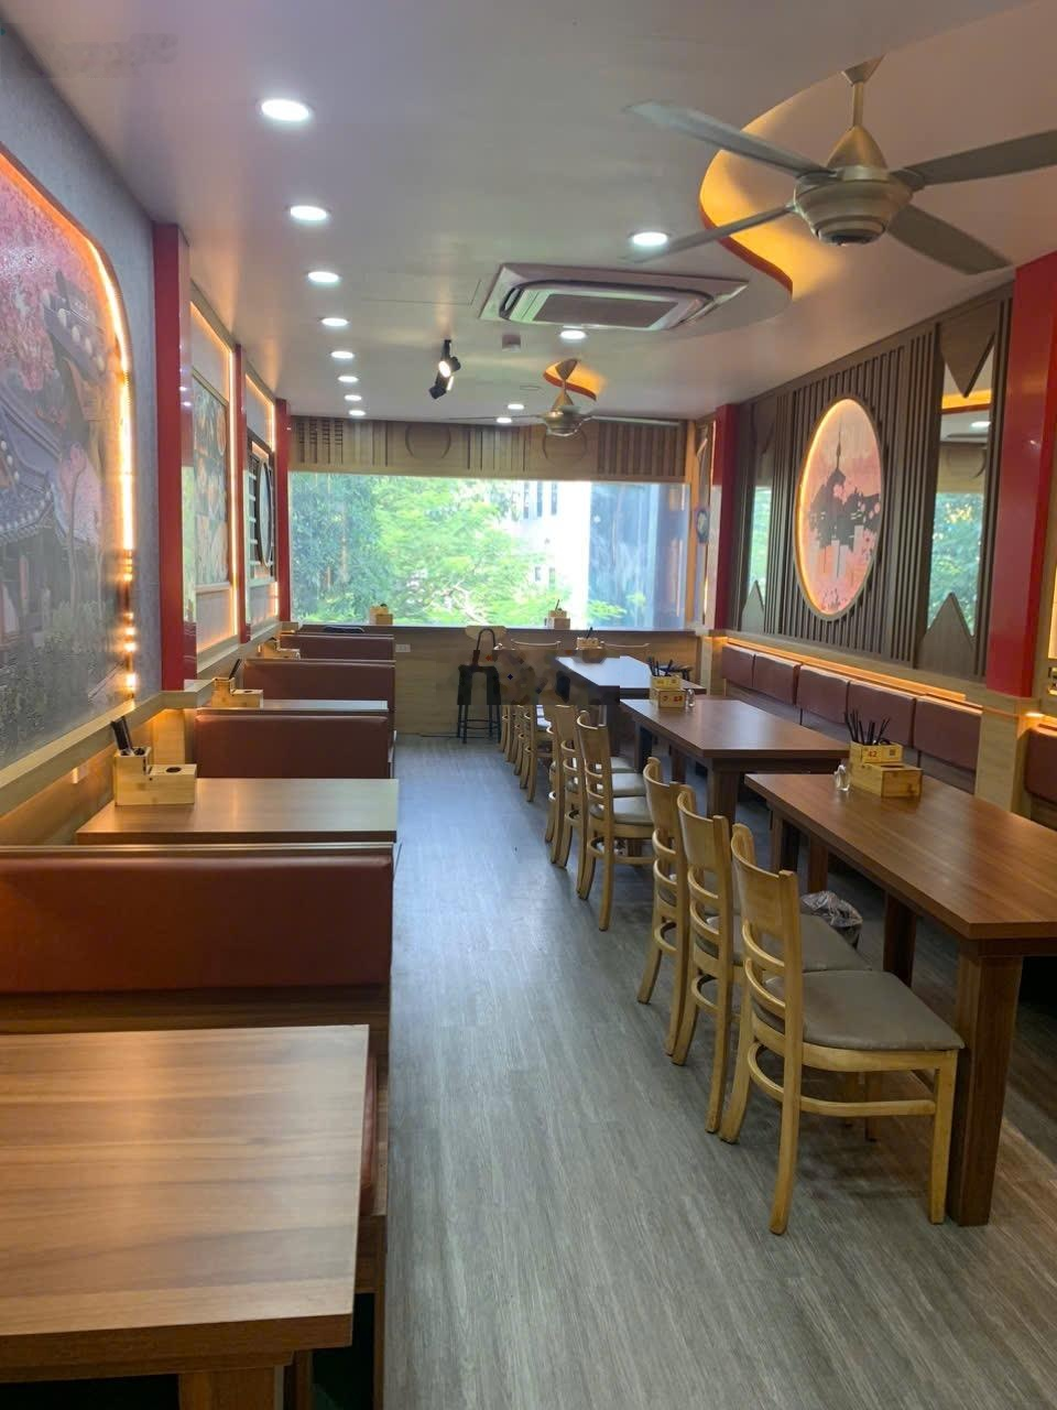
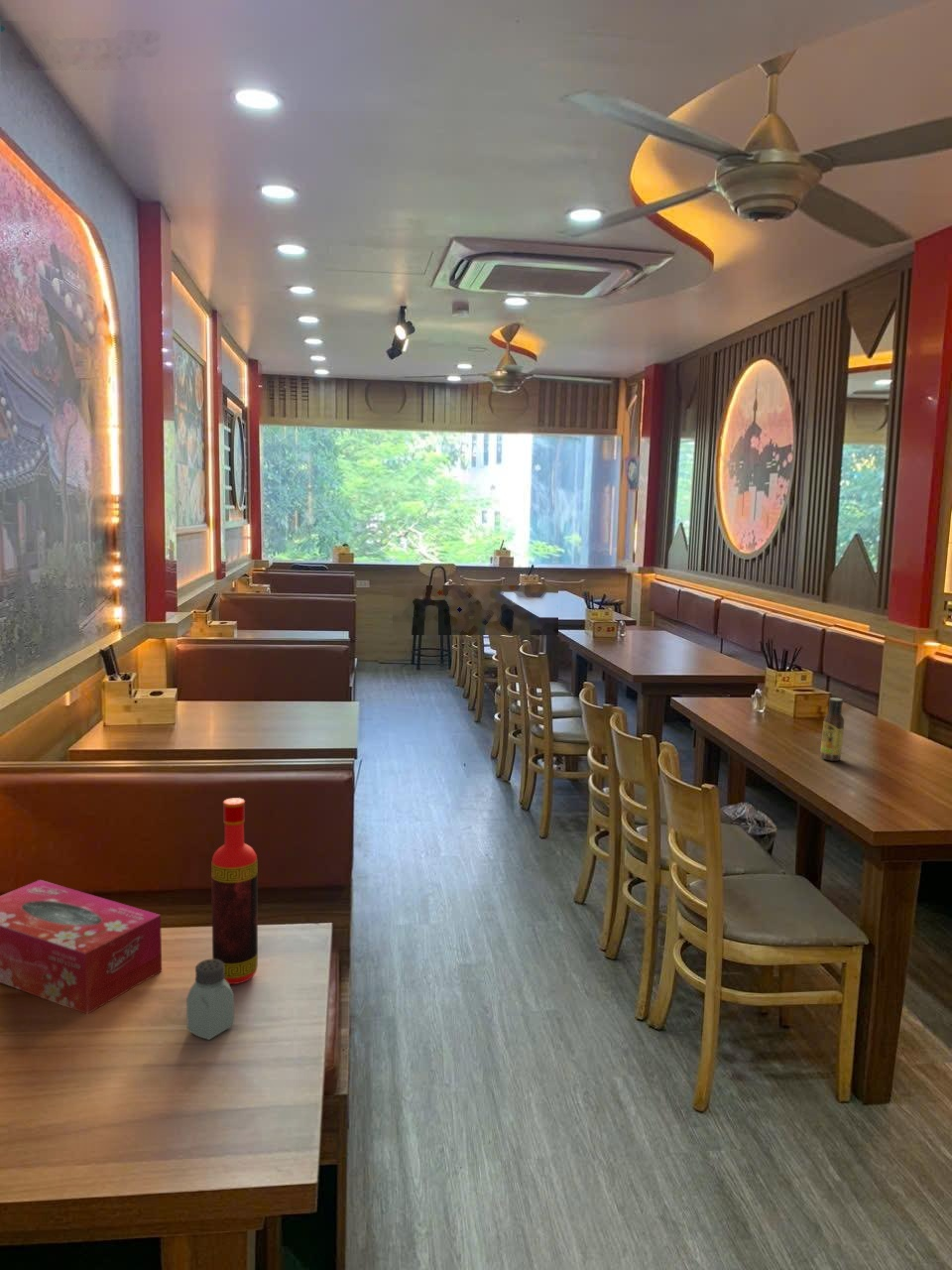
+ saltshaker [185,958,235,1041]
+ bottle [210,797,259,985]
+ tissue box [0,879,163,1015]
+ sauce bottle [820,697,845,762]
